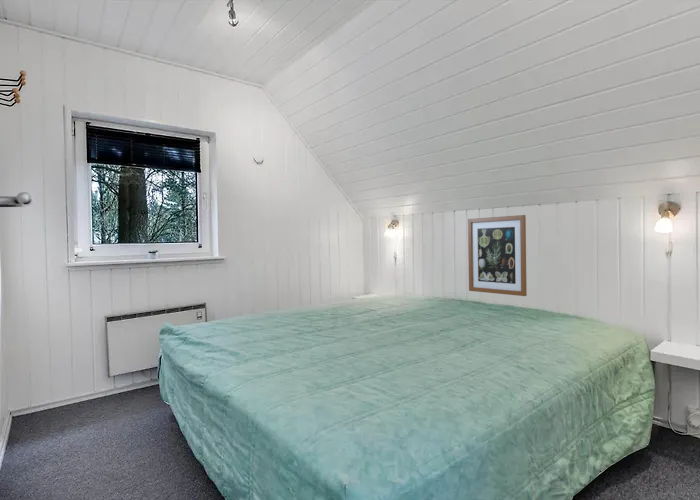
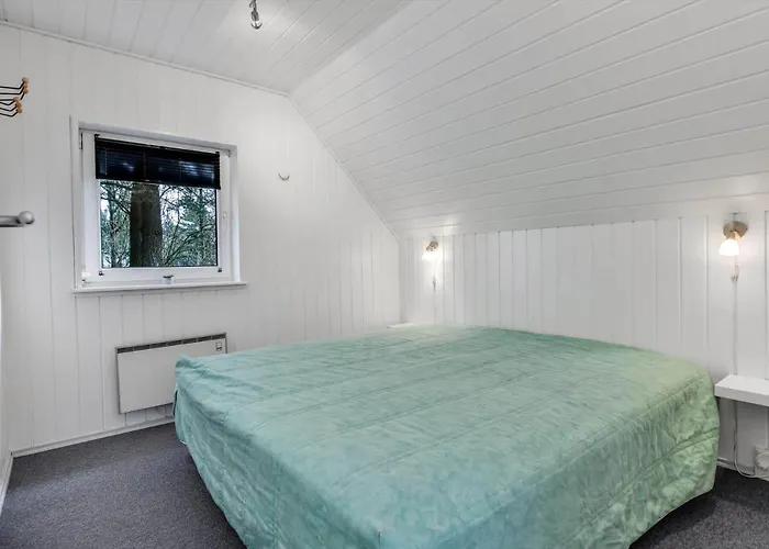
- wall art [467,214,528,297]
